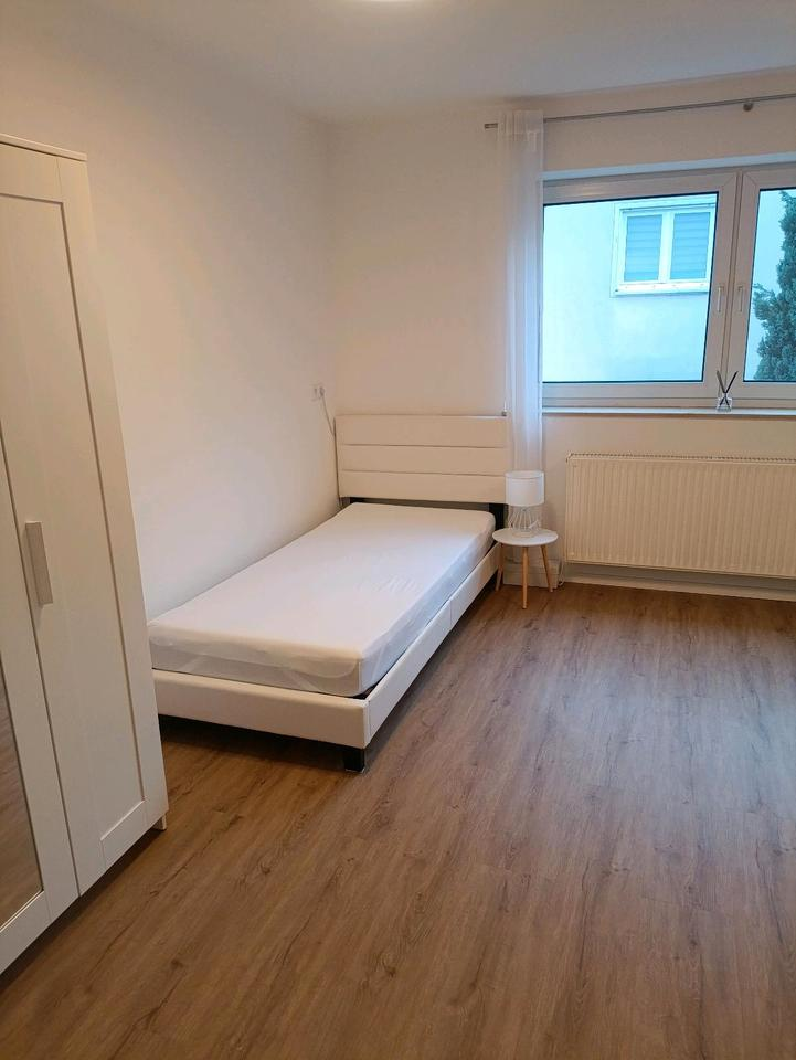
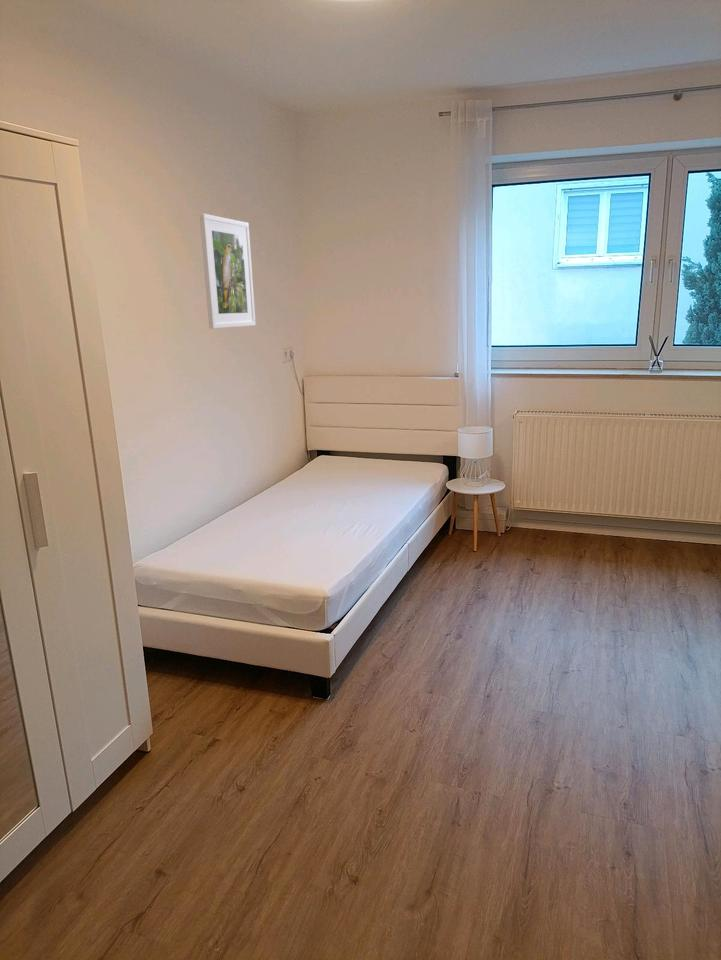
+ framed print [199,212,257,330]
